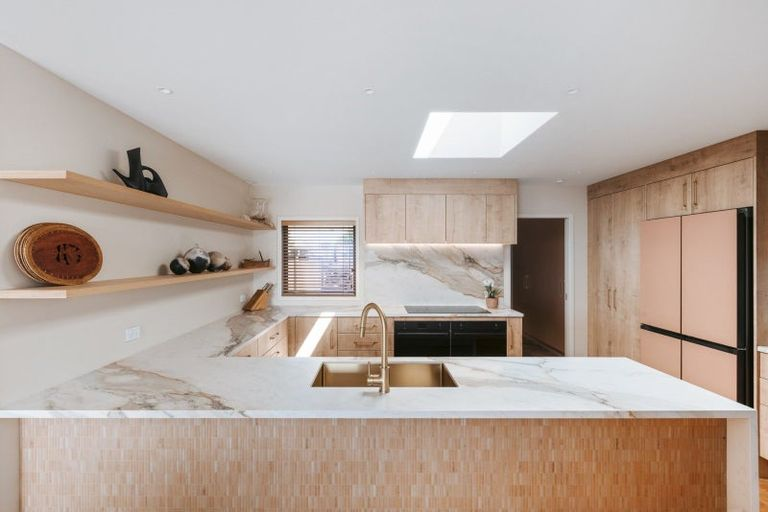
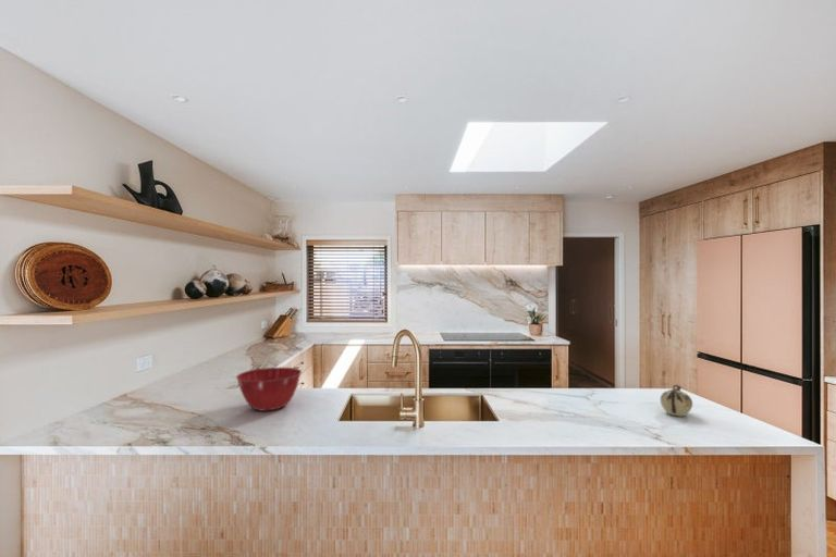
+ teapot [659,384,693,418]
+ mixing bowl [235,367,303,412]
